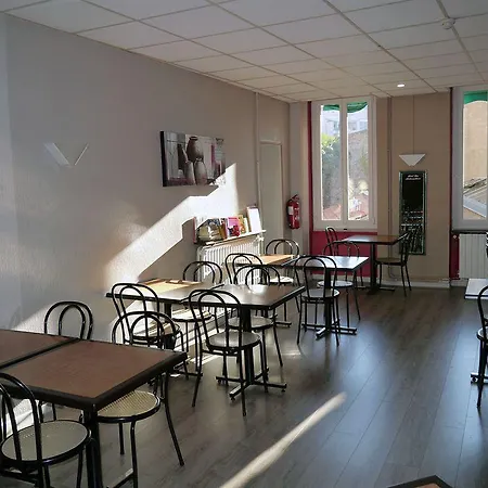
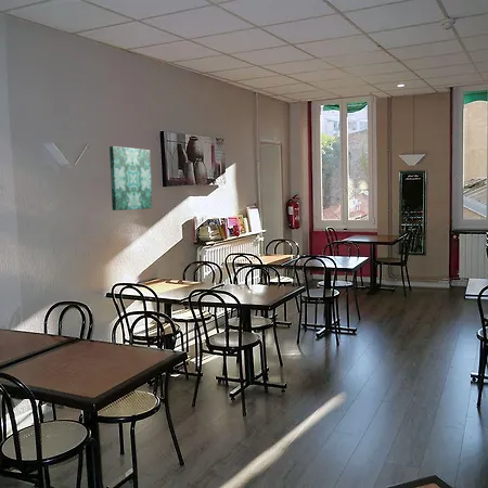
+ wall art [108,145,153,211]
